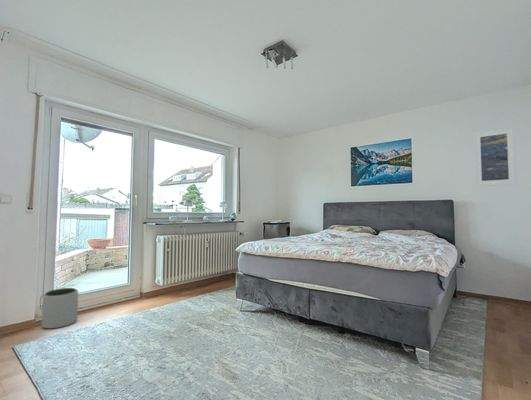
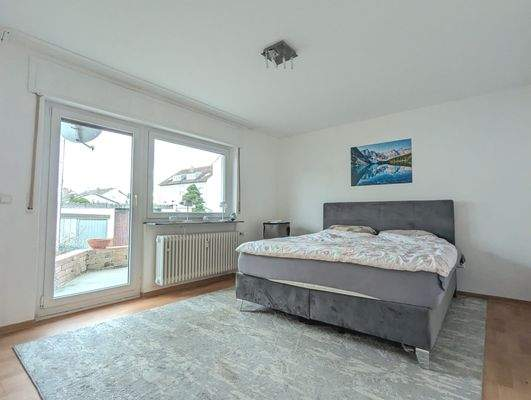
- plant pot [41,287,79,330]
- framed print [473,126,517,187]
